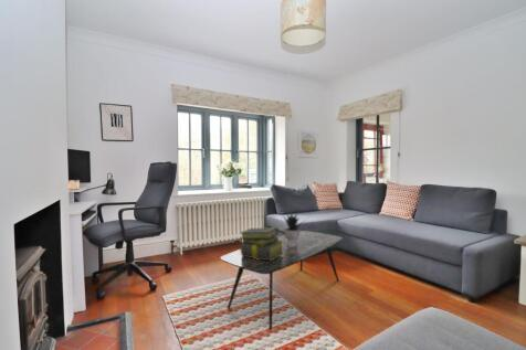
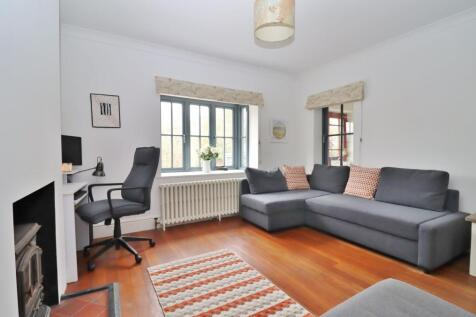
- coffee table [220,230,344,330]
- stack of books [239,226,284,261]
- potted plant [282,211,305,246]
